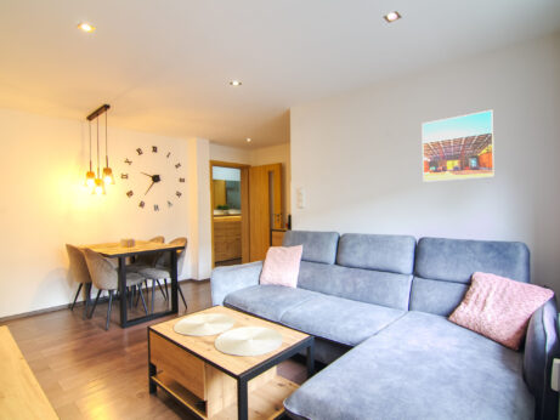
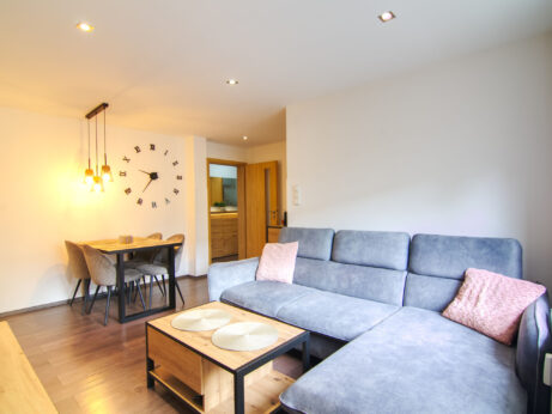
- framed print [420,109,496,183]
